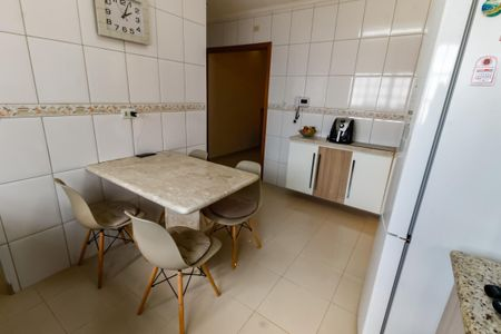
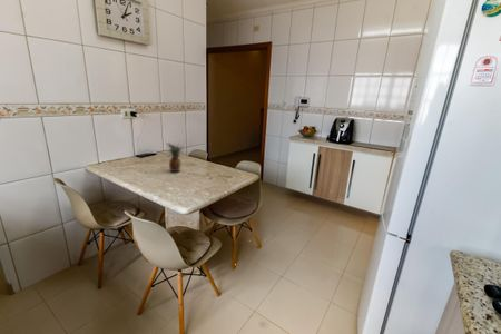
+ fruit [165,141,185,173]
